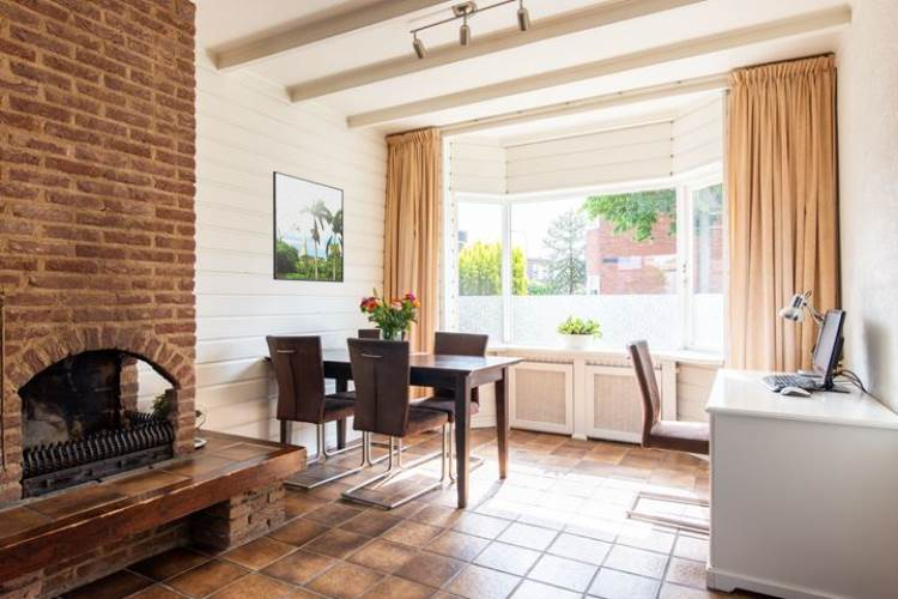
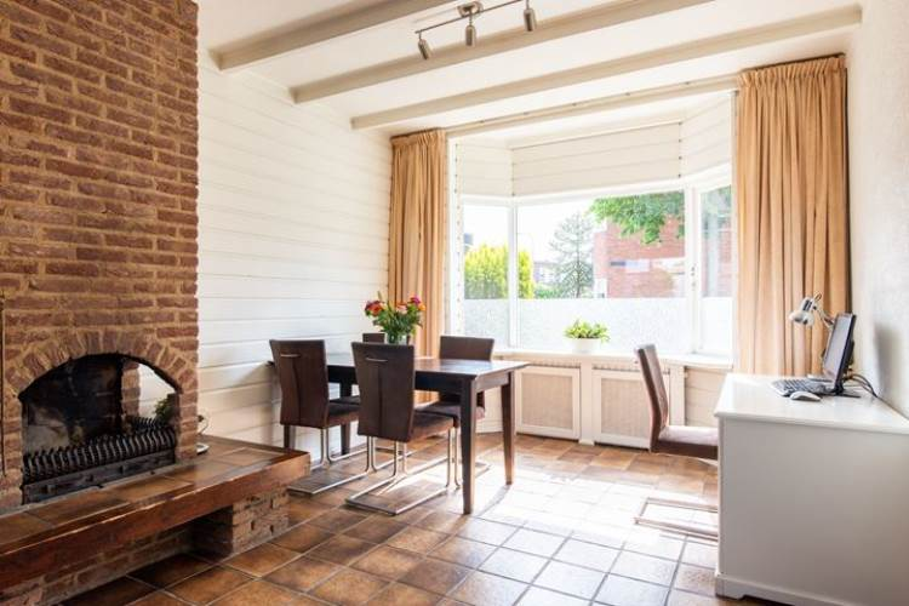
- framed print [272,170,345,284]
